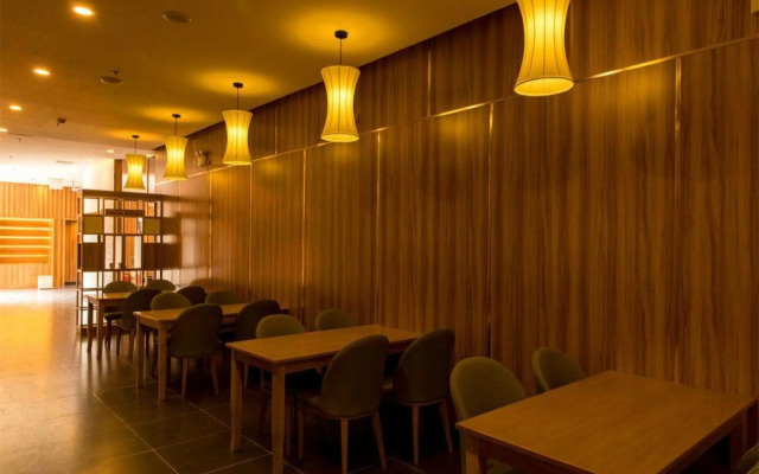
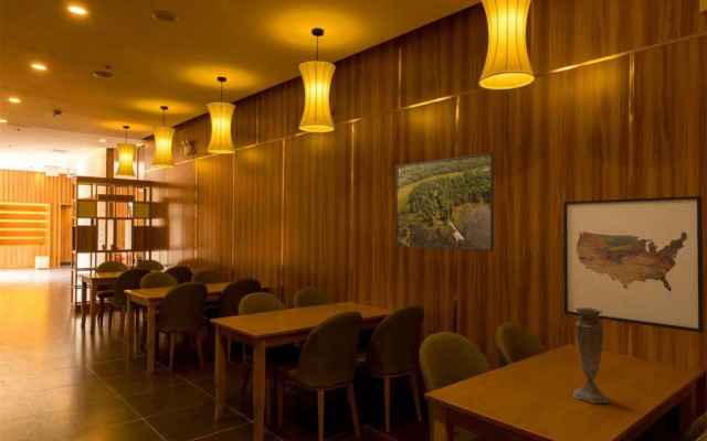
+ wall art [562,195,705,334]
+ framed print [394,152,495,252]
+ vase [572,308,610,405]
